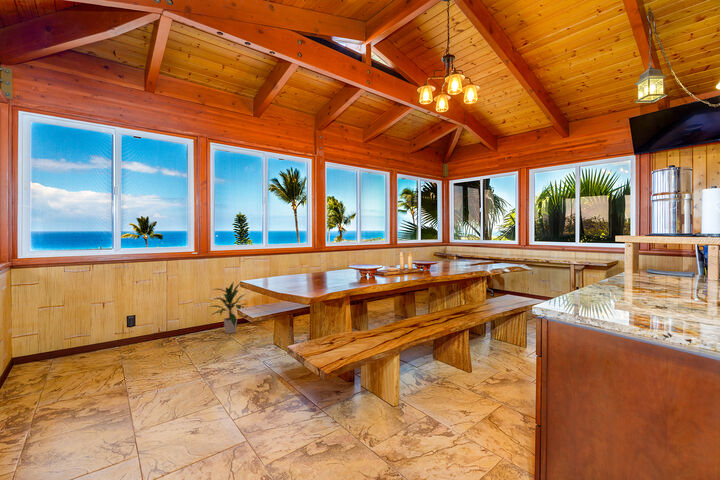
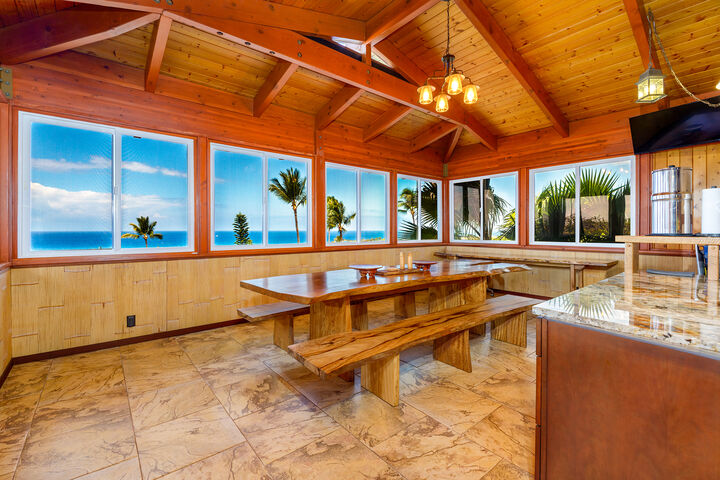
- indoor plant [206,280,247,335]
